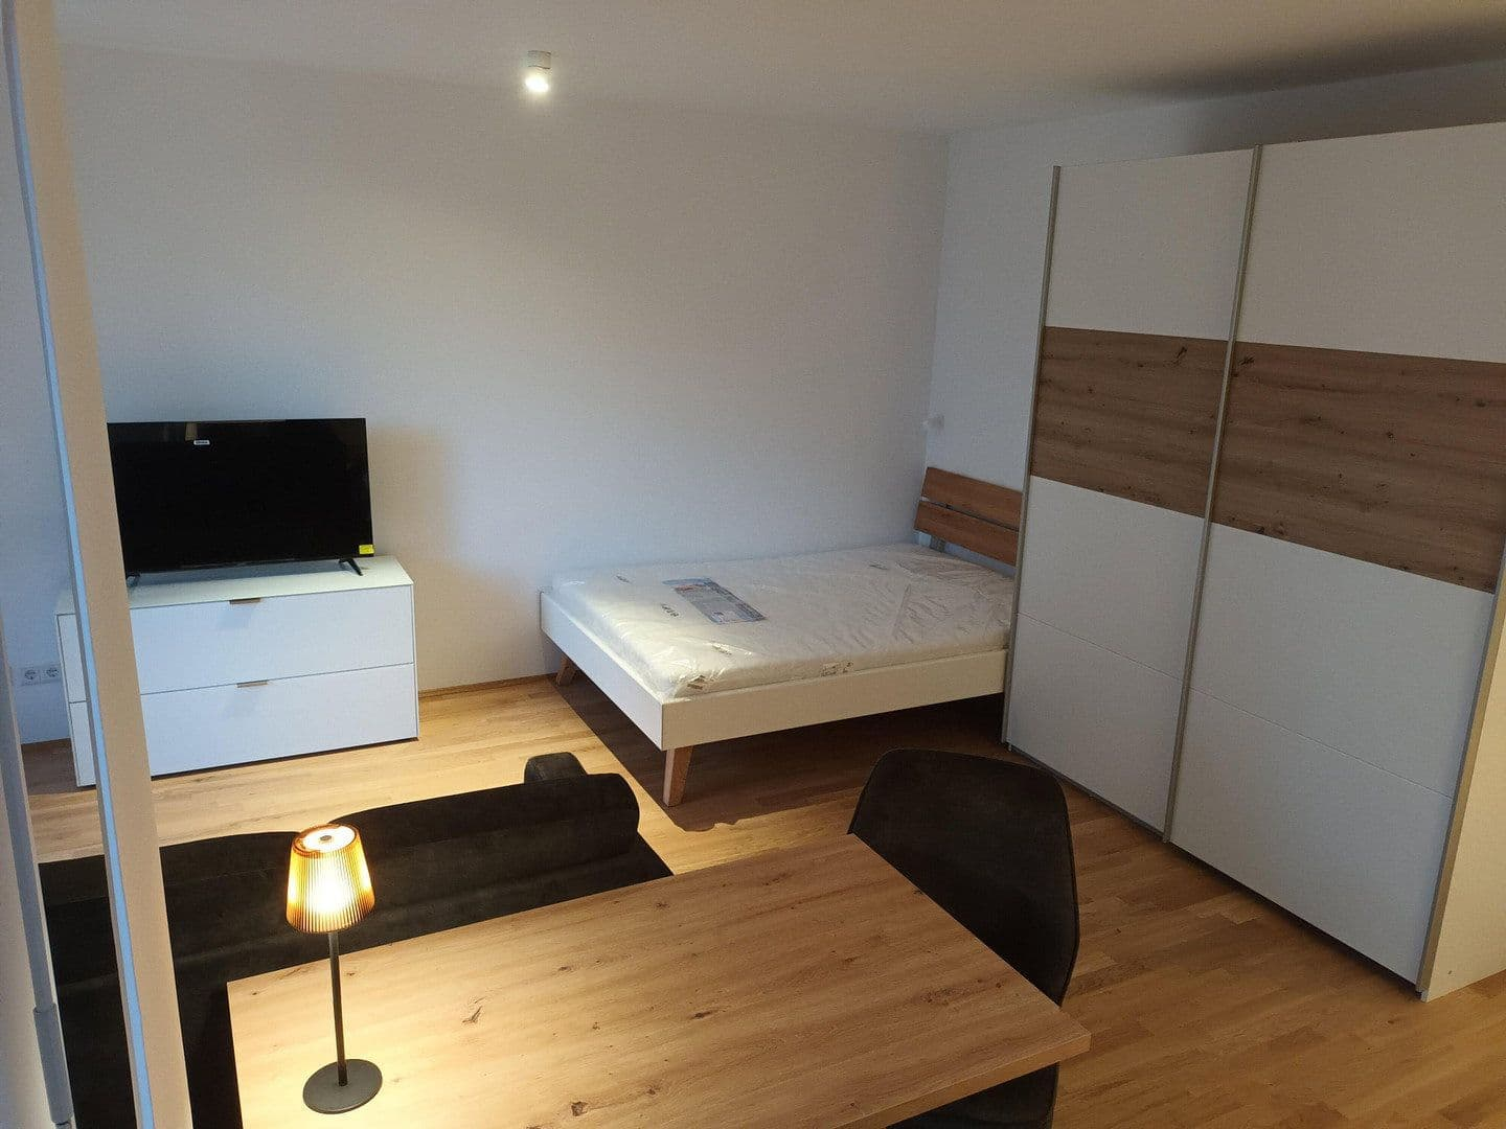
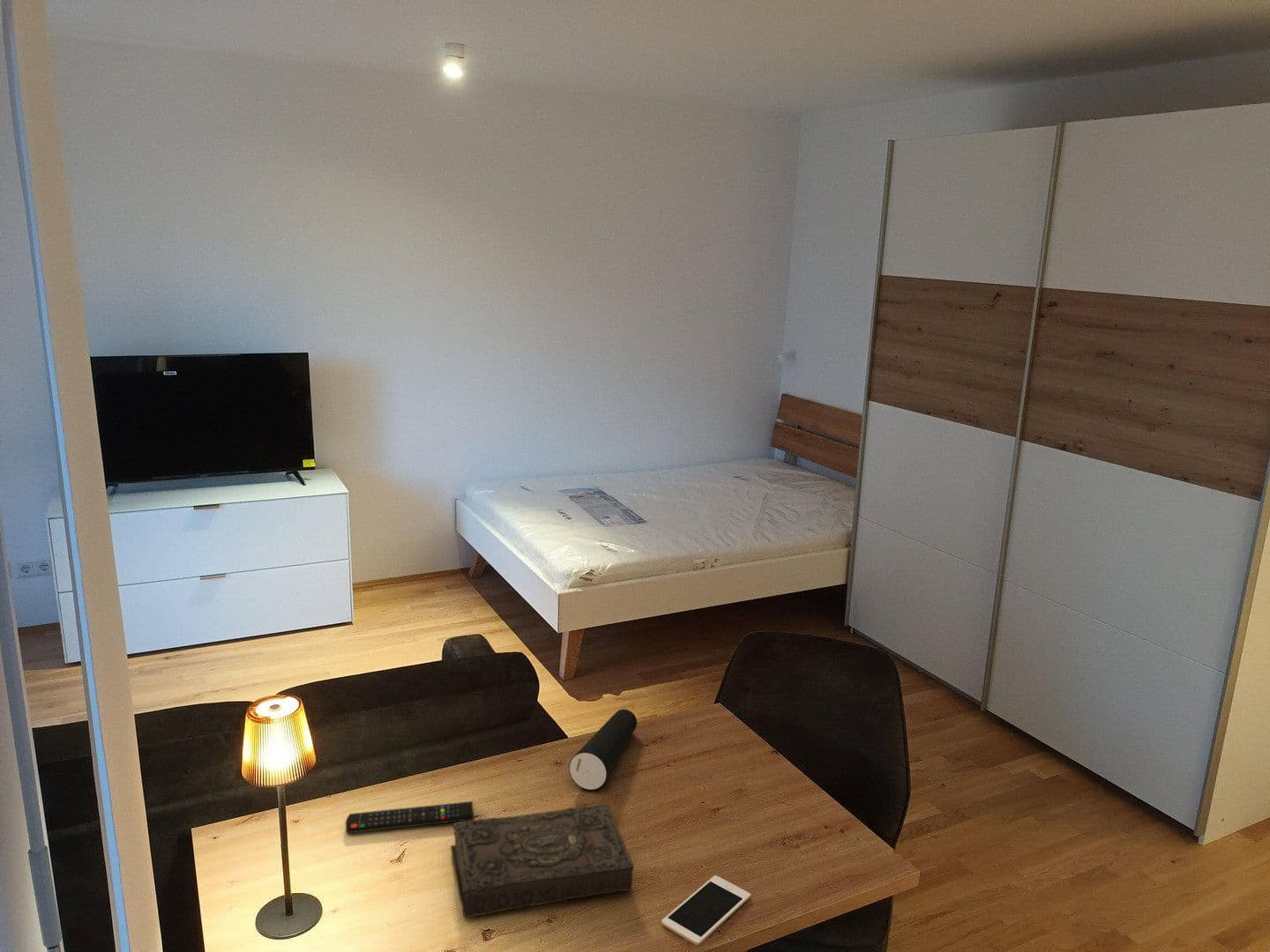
+ cell phone [661,874,751,946]
+ book [450,802,635,919]
+ speaker [568,709,638,791]
+ remote control [345,800,474,834]
